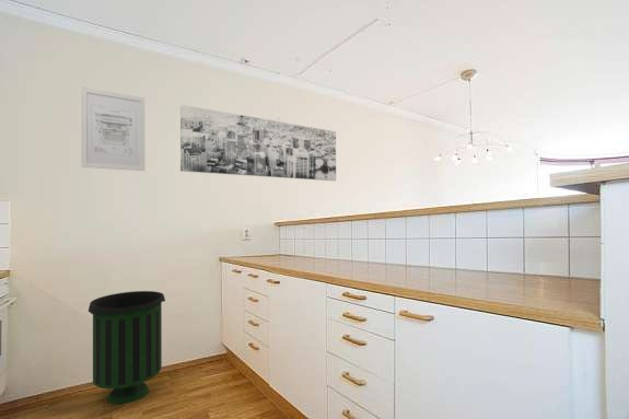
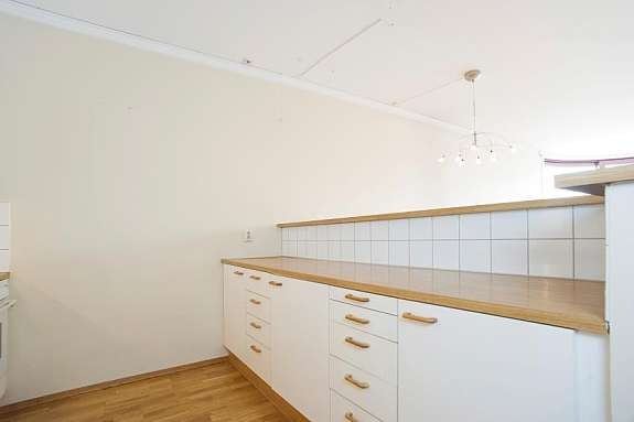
- wall art [179,104,337,182]
- trash can [88,290,166,406]
- wall art [80,86,145,172]
